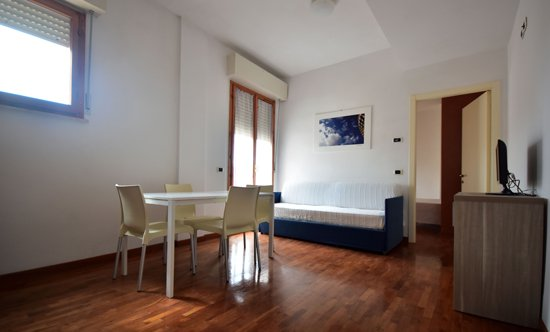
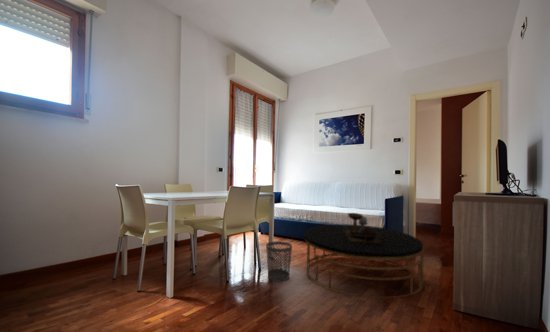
+ coffee table [303,212,425,299]
+ wastebasket [265,240,293,282]
